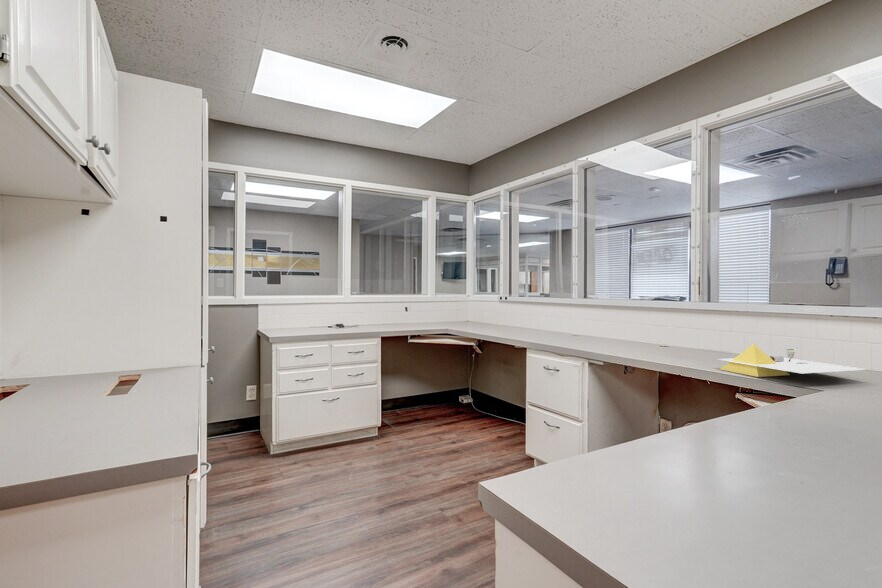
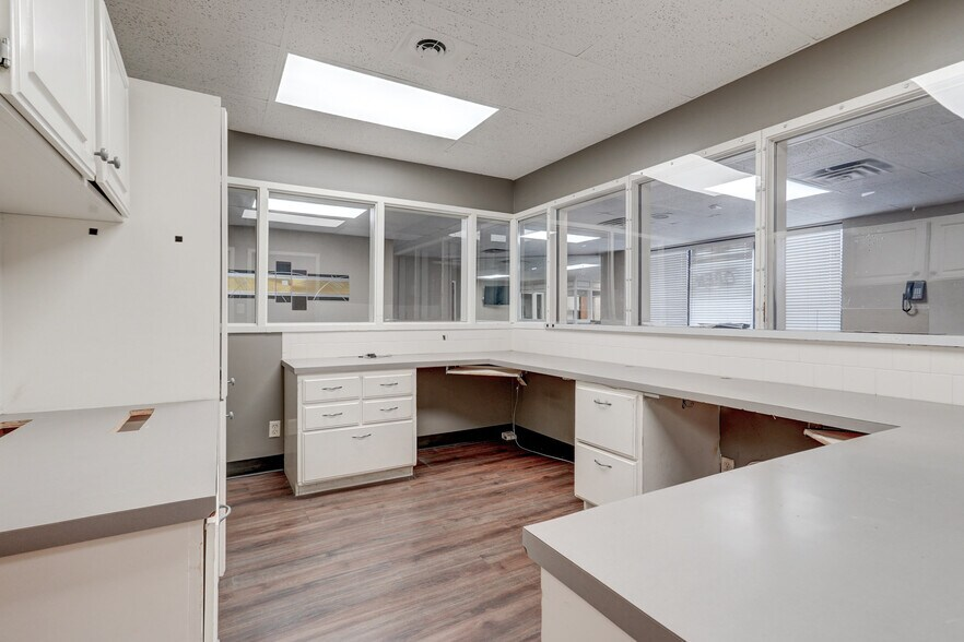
- desk organizer [717,343,868,378]
